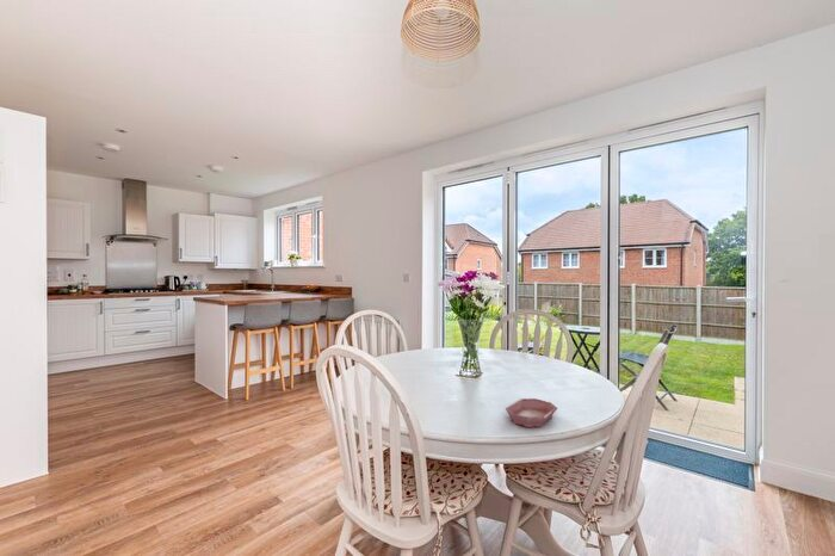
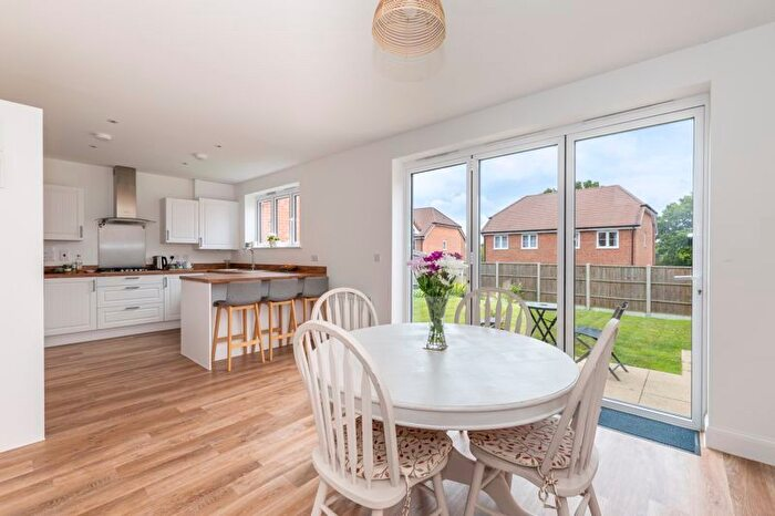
- bowl [505,397,558,428]
